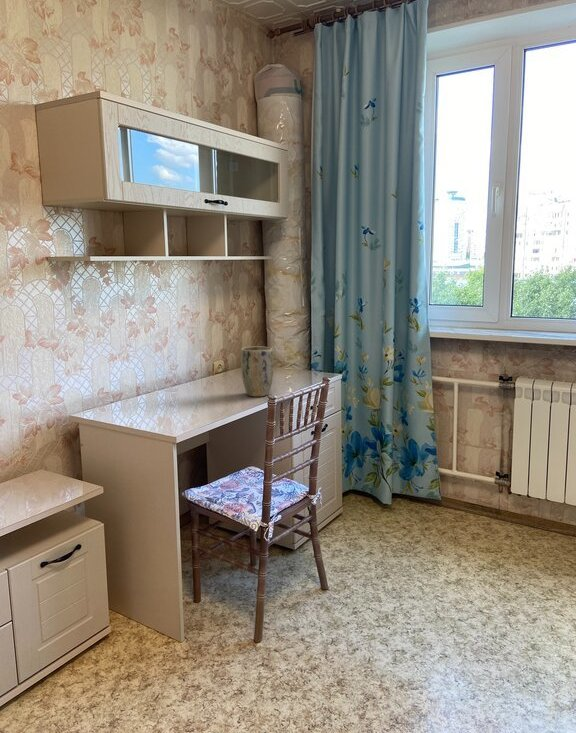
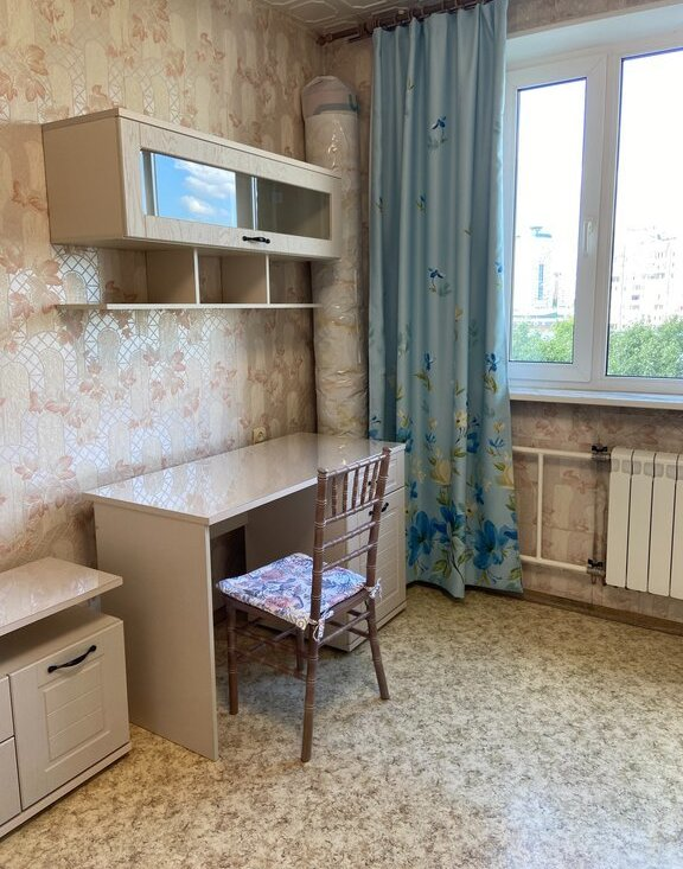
- plant pot [240,345,274,398]
